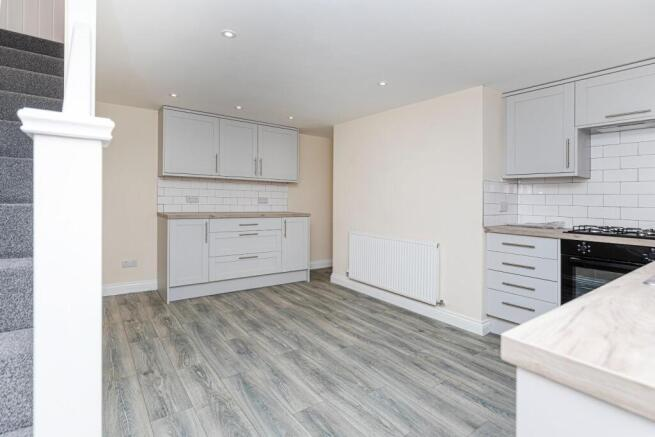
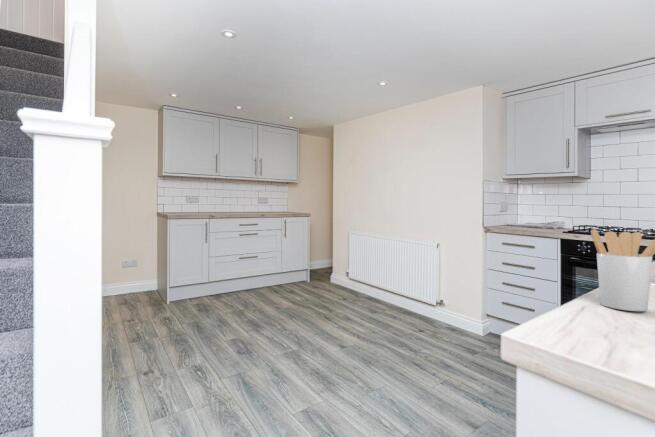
+ utensil holder [590,227,655,312]
